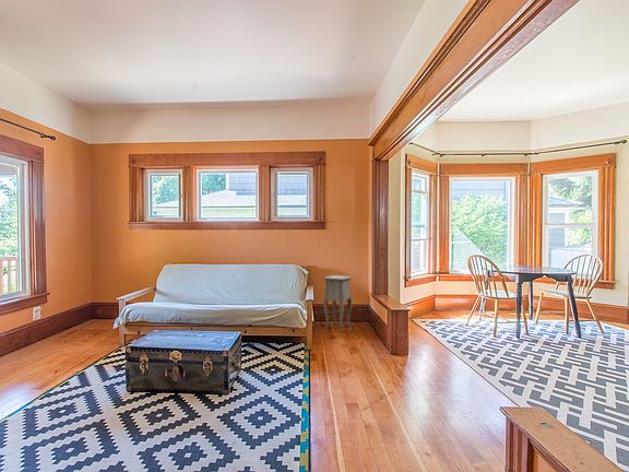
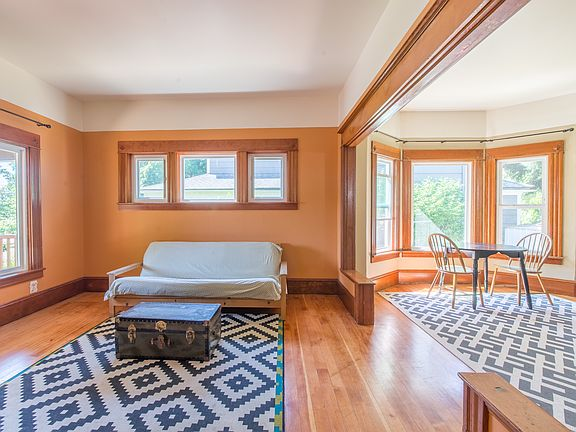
- side table [322,274,353,332]
